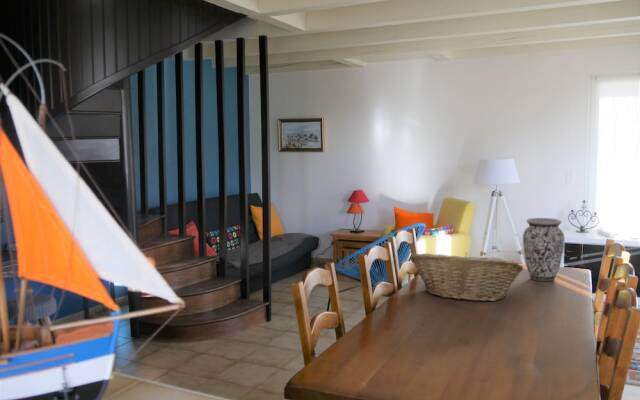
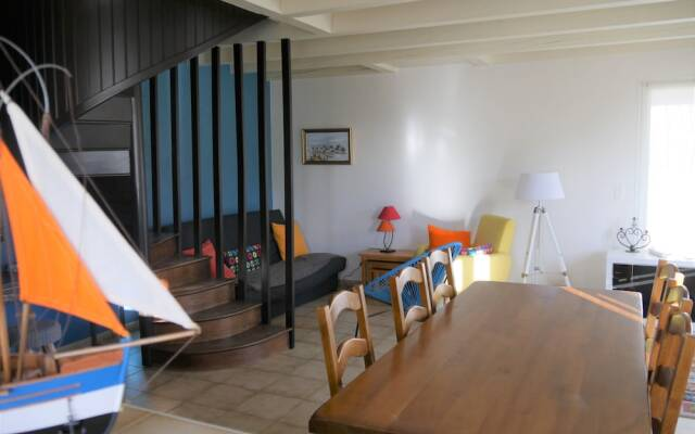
- vase [522,217,565,282]
- fruit basket [409,252,524,302]
